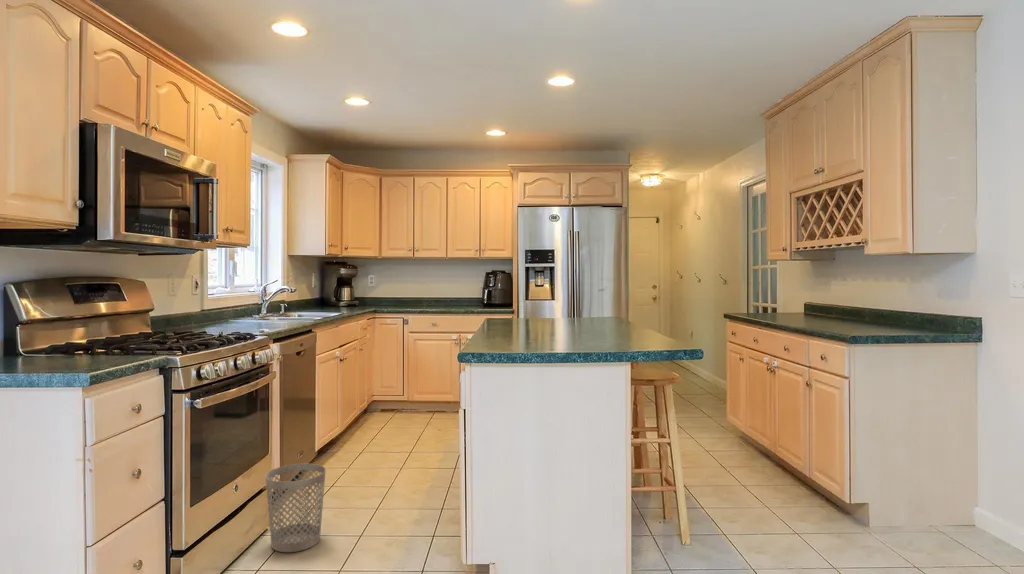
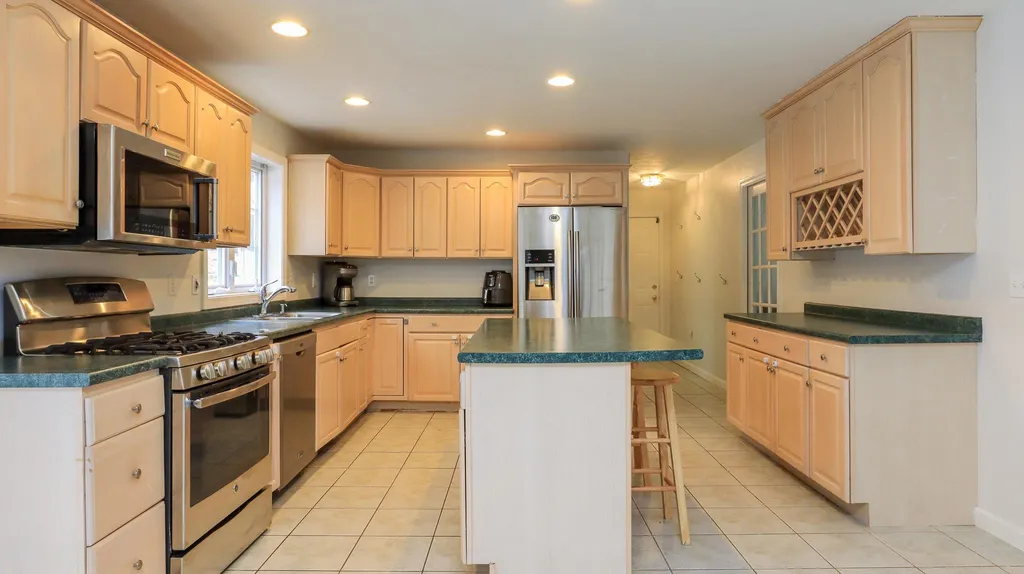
- wastebasket [264,463,327,553]
